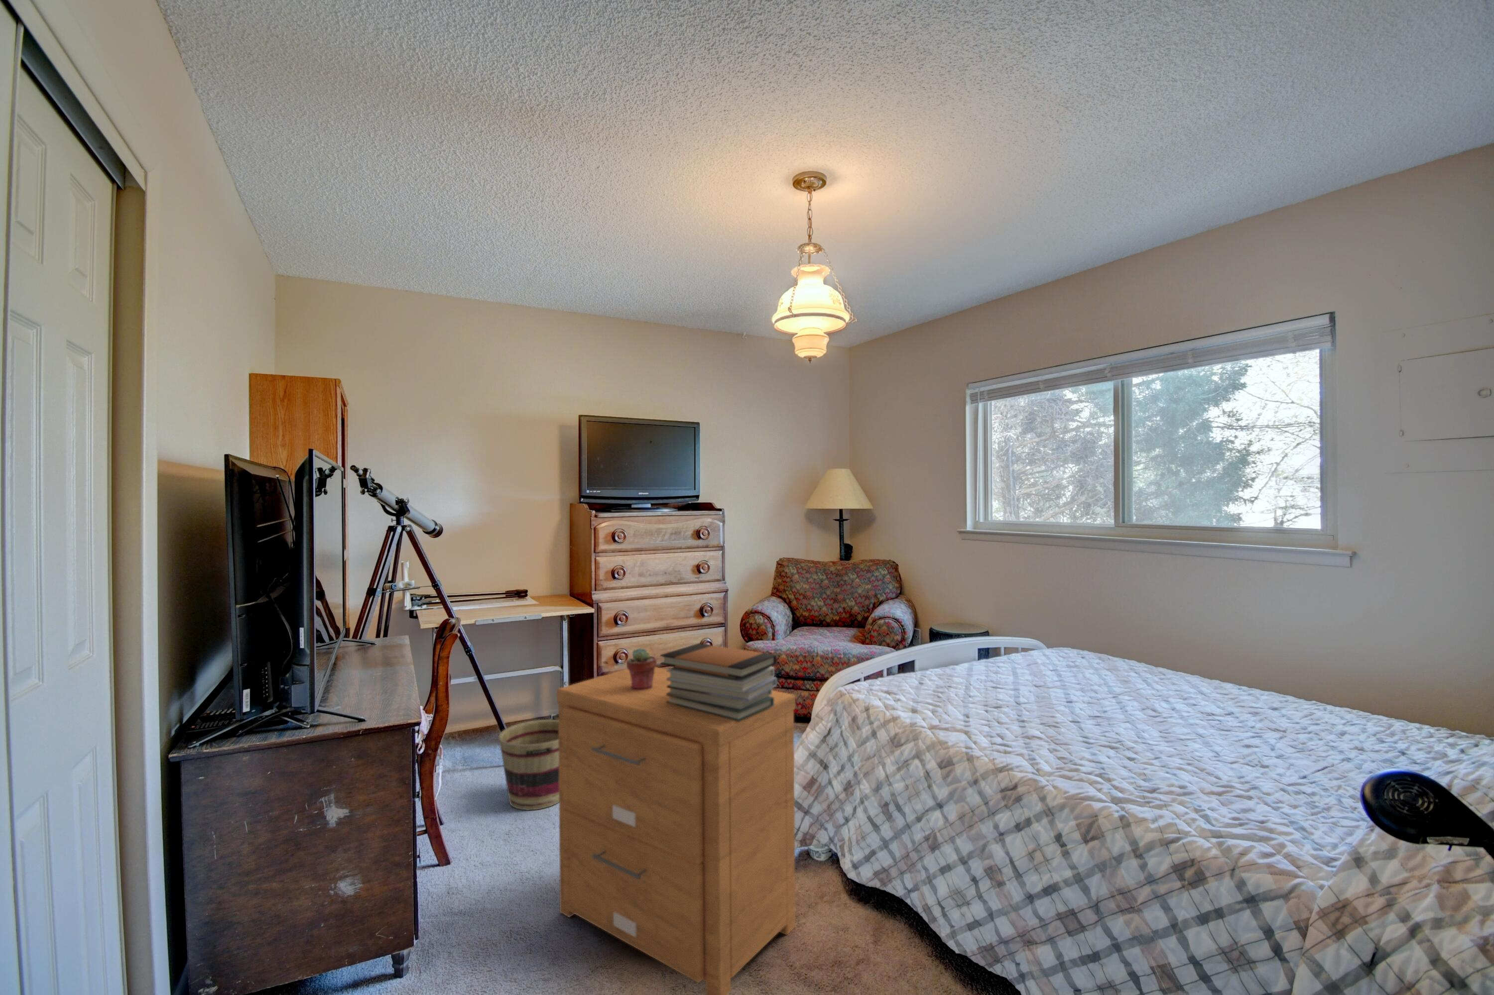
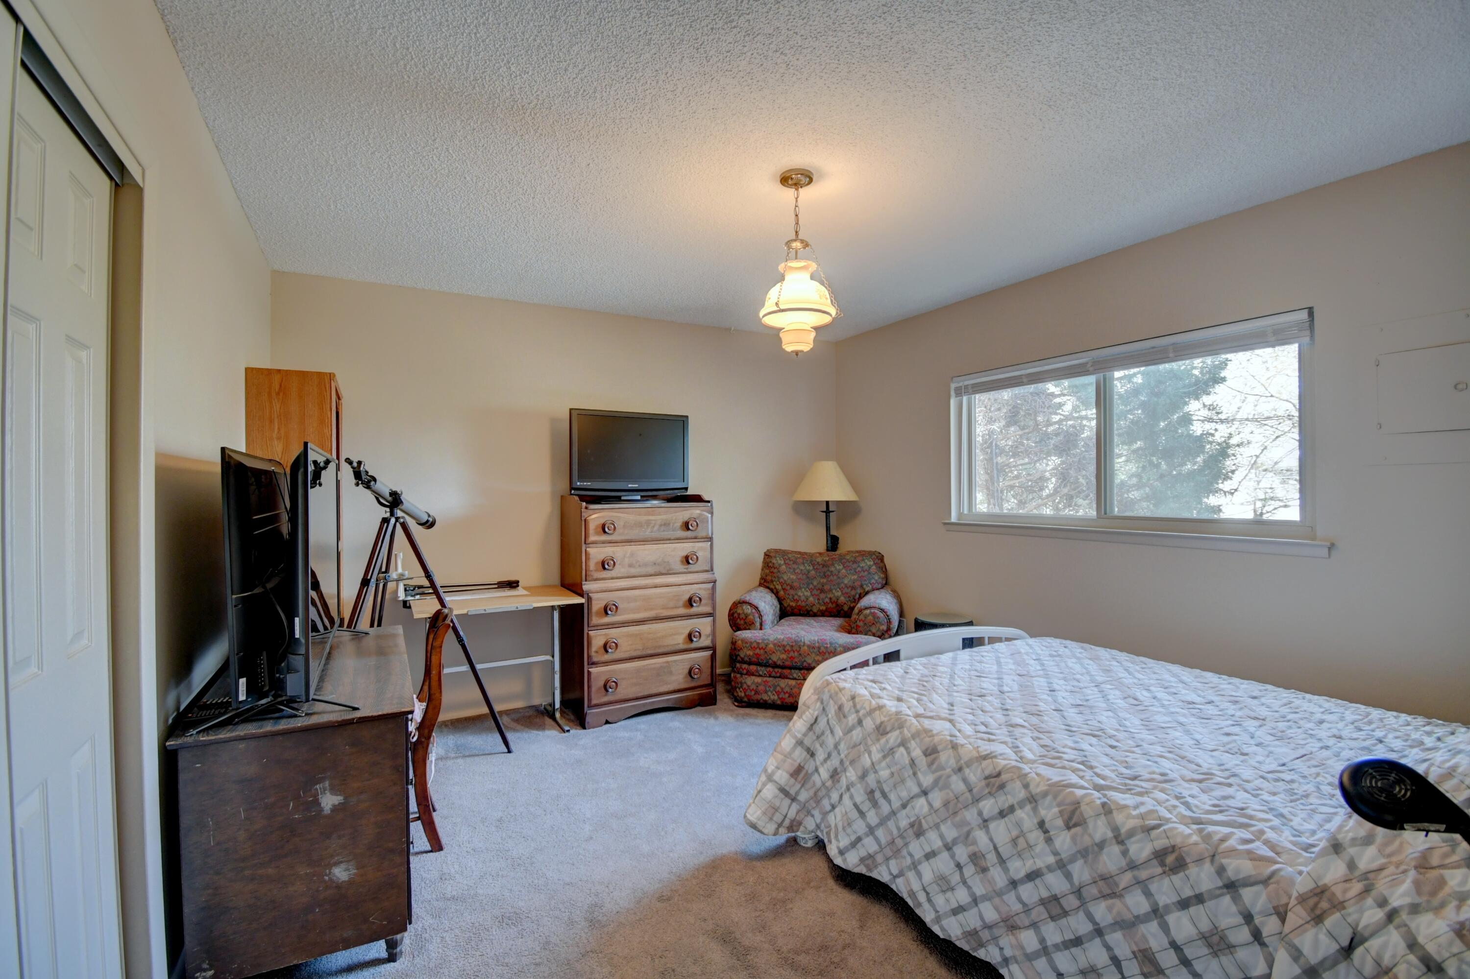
- book stack [660,643,778,721]
- potted succulent [625,647,656,690]
- nightstand [557,666,795,995]
- basket [499,720,559,811]
